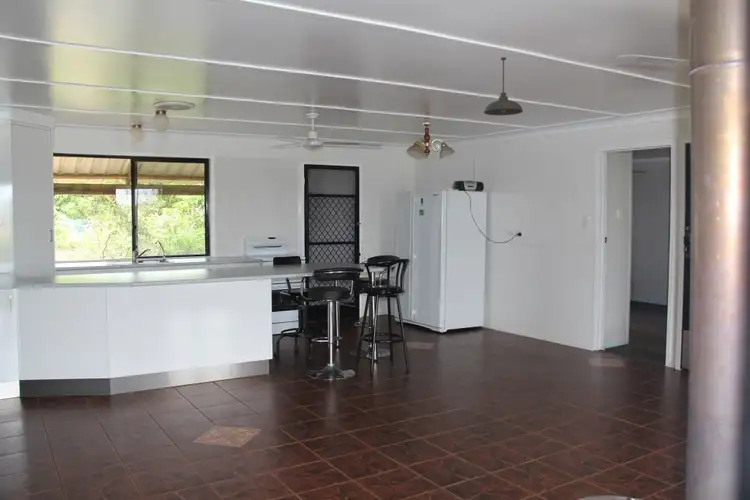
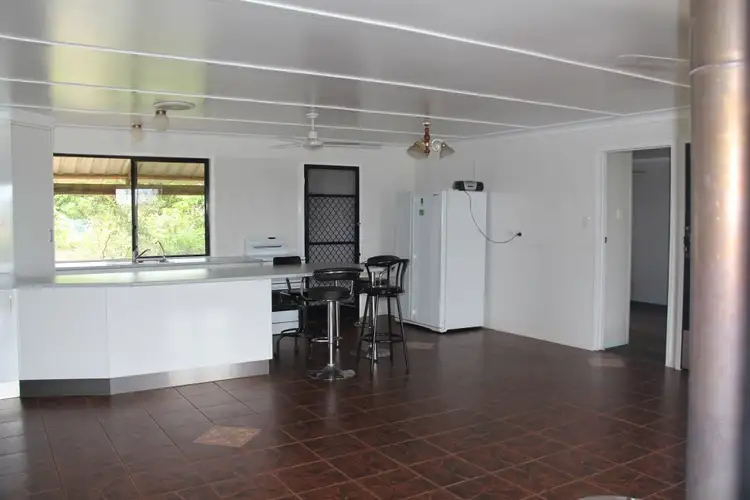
- pendant light [483,56,524,116]
